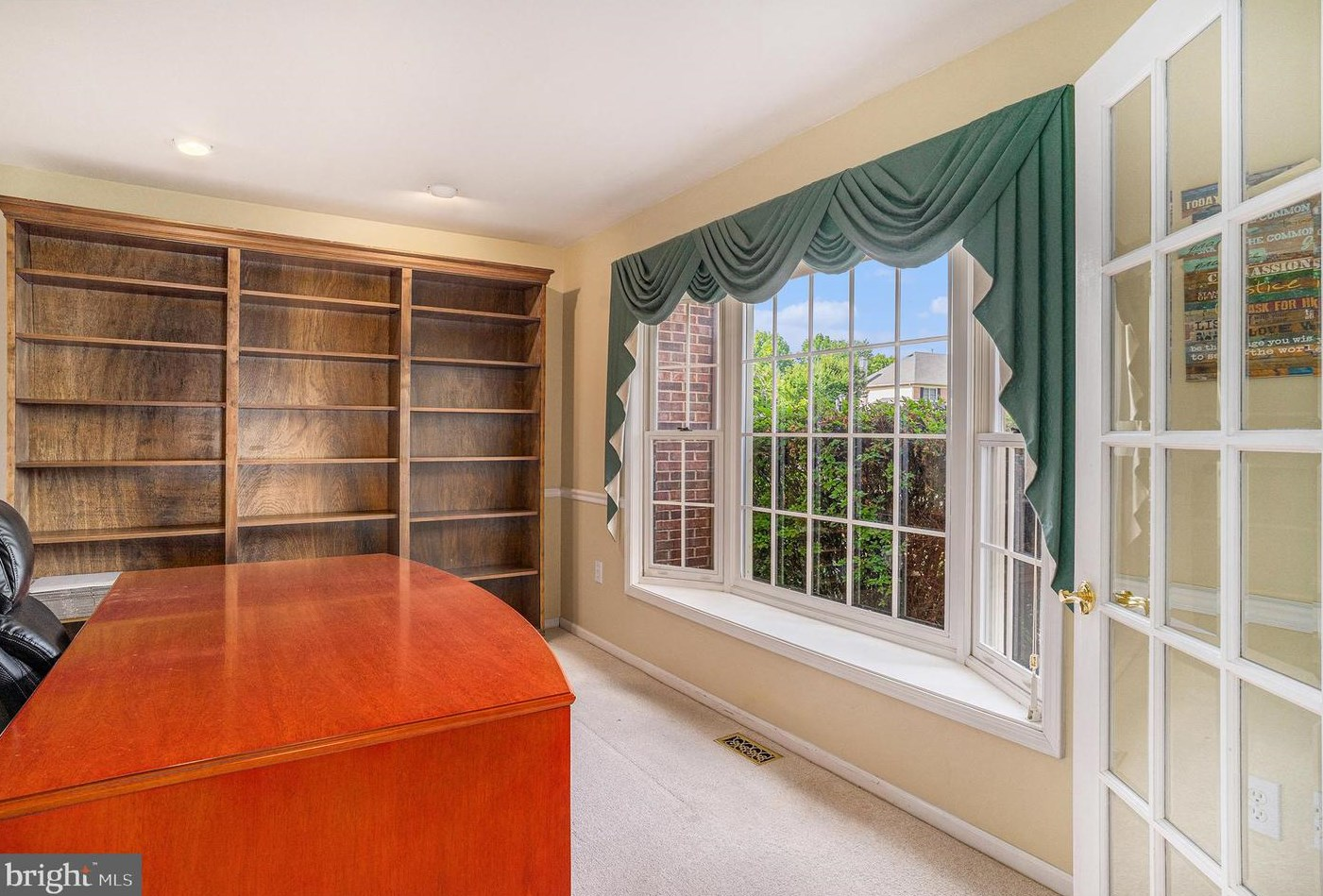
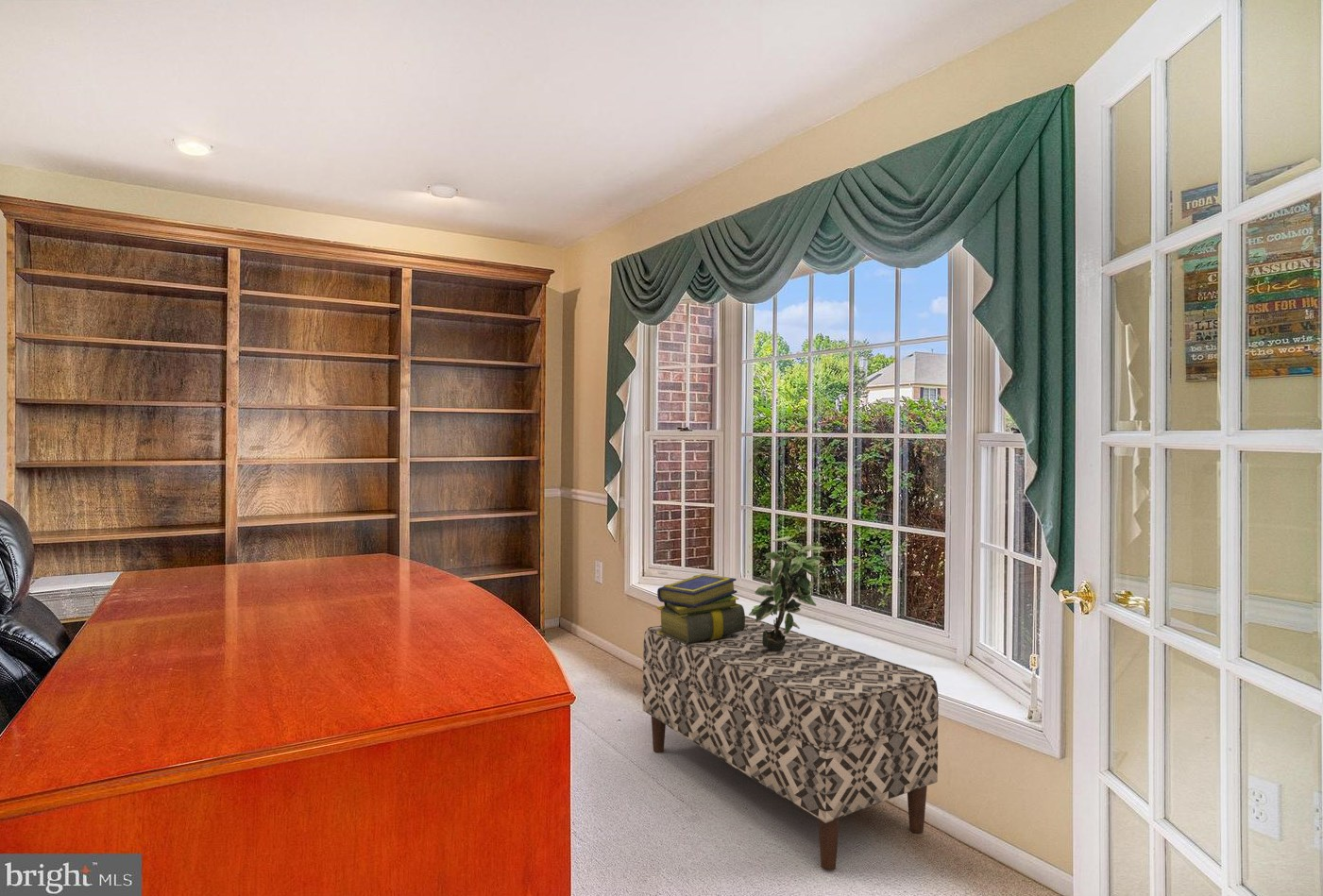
+ potted plant [748,535,825,651]
+ stack of books [656,573,746,644]
+ bench [642,615,940,871]
